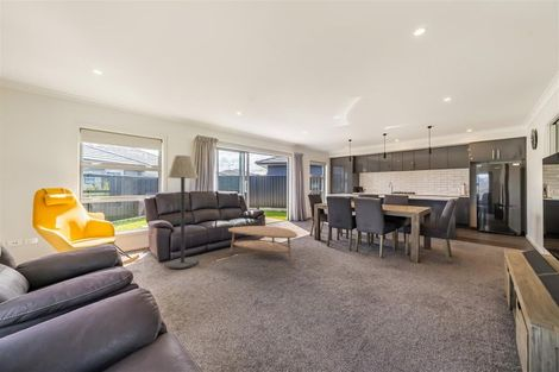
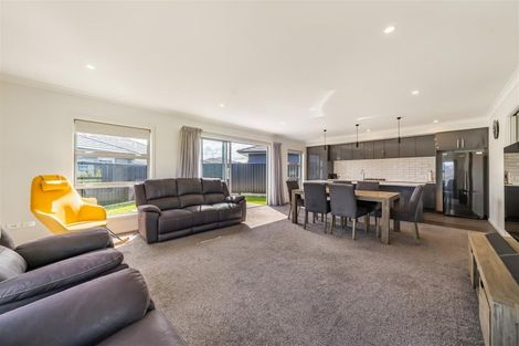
- floor lamp [167,155,199,270]
- coffee table [227,225,299,265]
